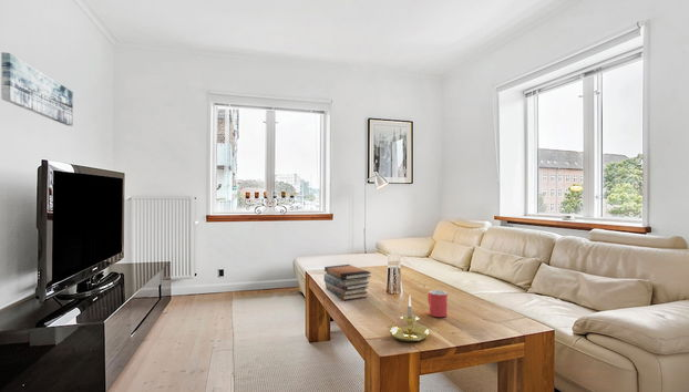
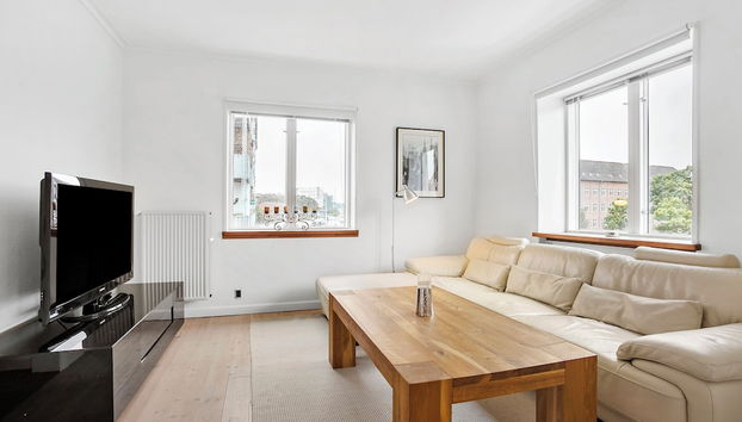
- book stack [322,264,372,301]
- wall art [0,51,74,127]
- candle holder [385,296,431,343]
- mug [426,289,449,318]
